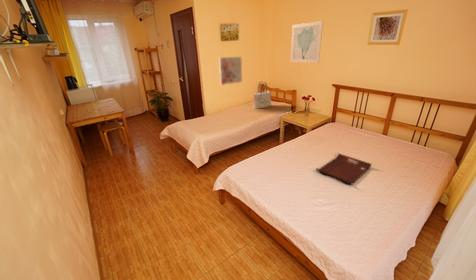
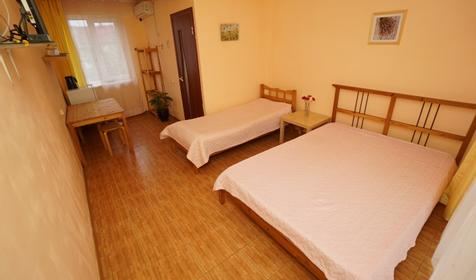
- tote bag [253,81,272,110]
- serving tray [315,152,372,186]
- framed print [218,56,243,86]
- wall art [290,20,324,64]
